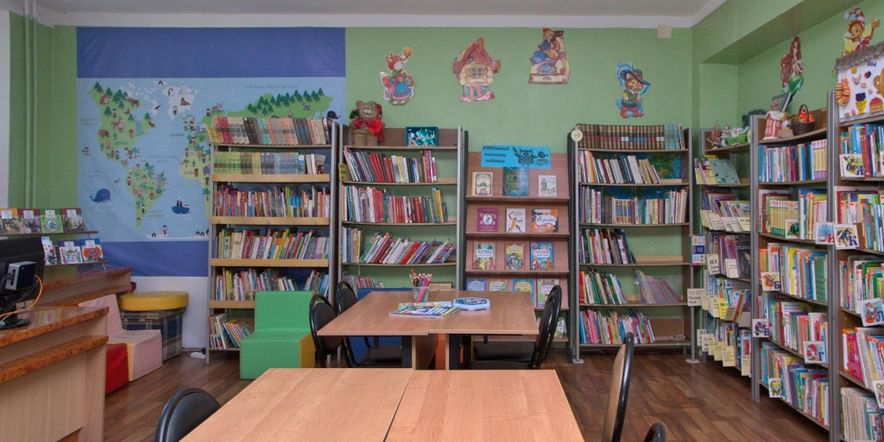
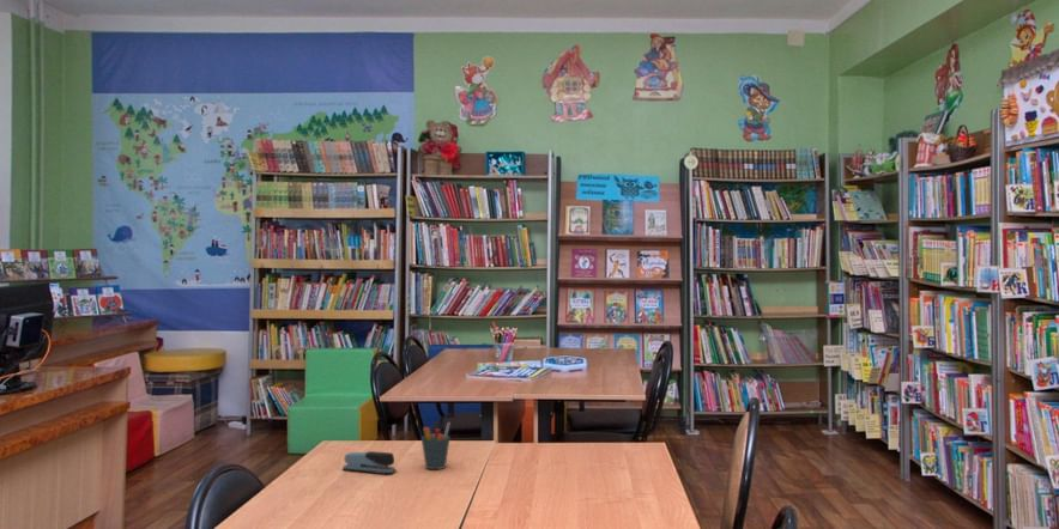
+ stapler [341,450,398,475]
+ pen holder [420,421,452,470]
